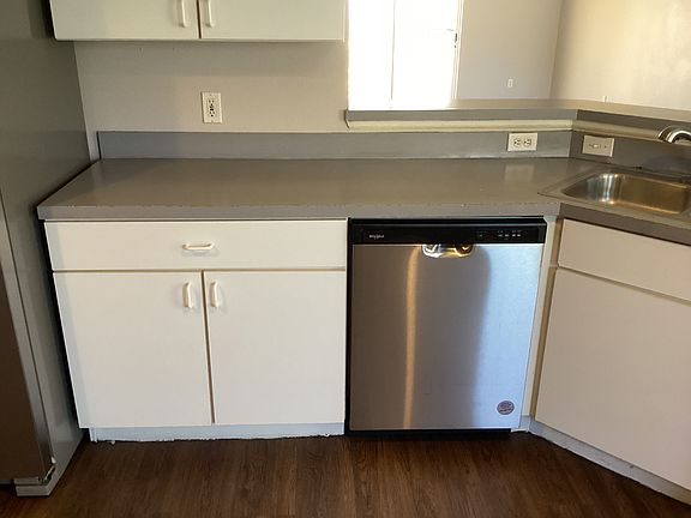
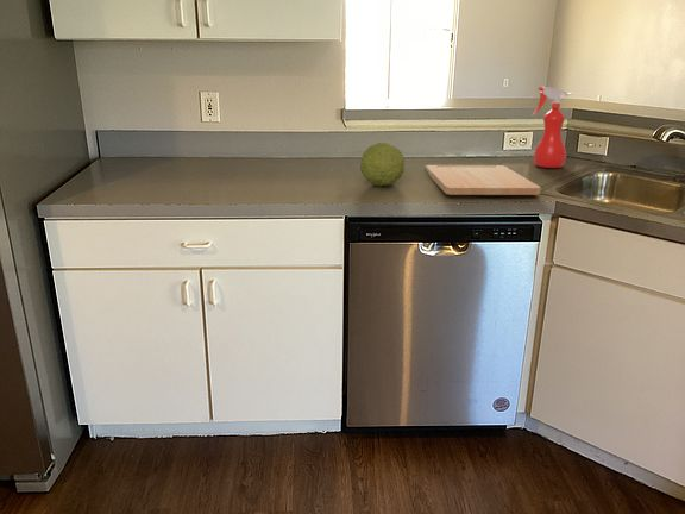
+ fruit [359,142,406,187]
+ cutting board [425,164,541,196]
+ spray bottle [530,86,573,169]
